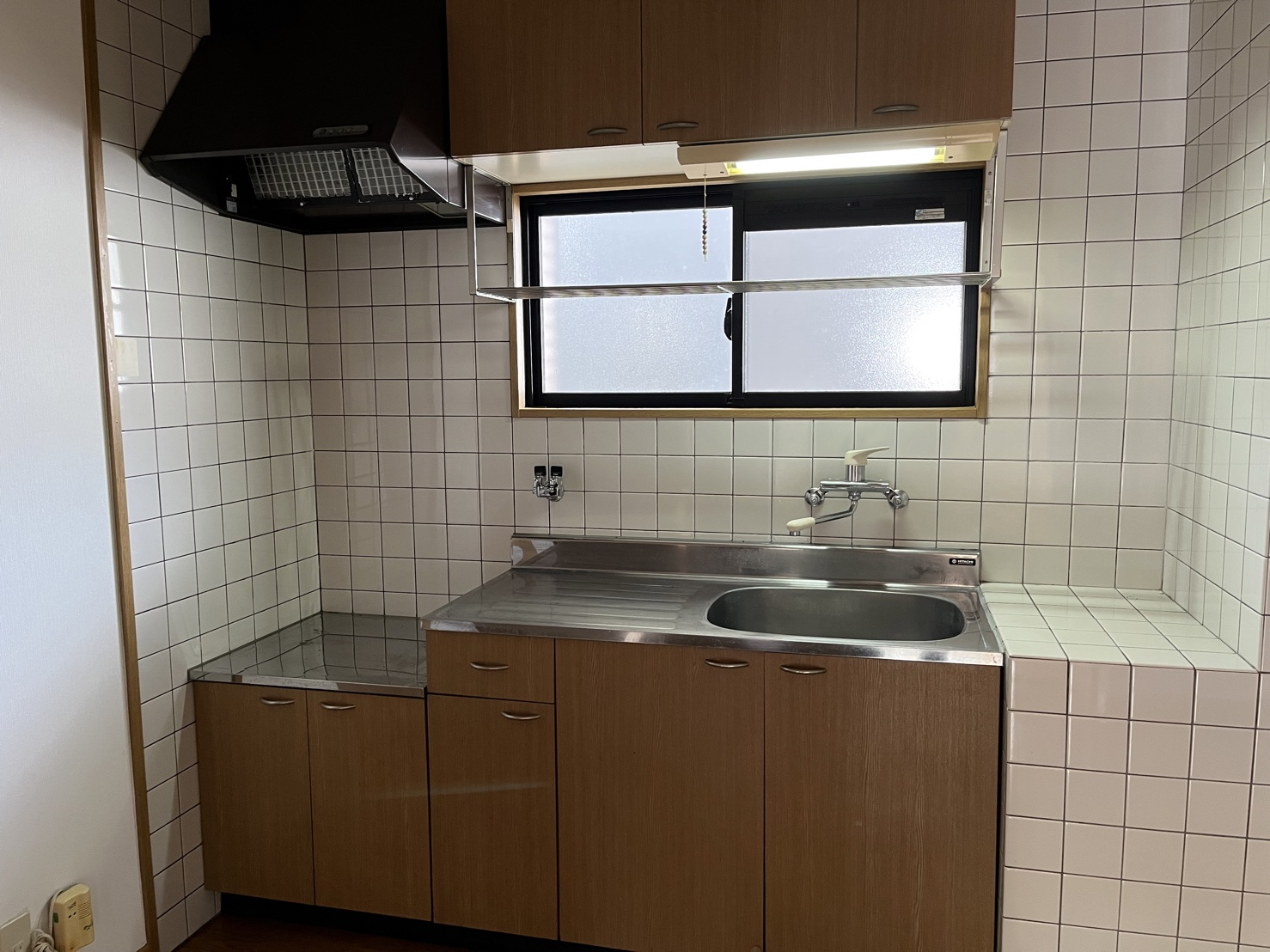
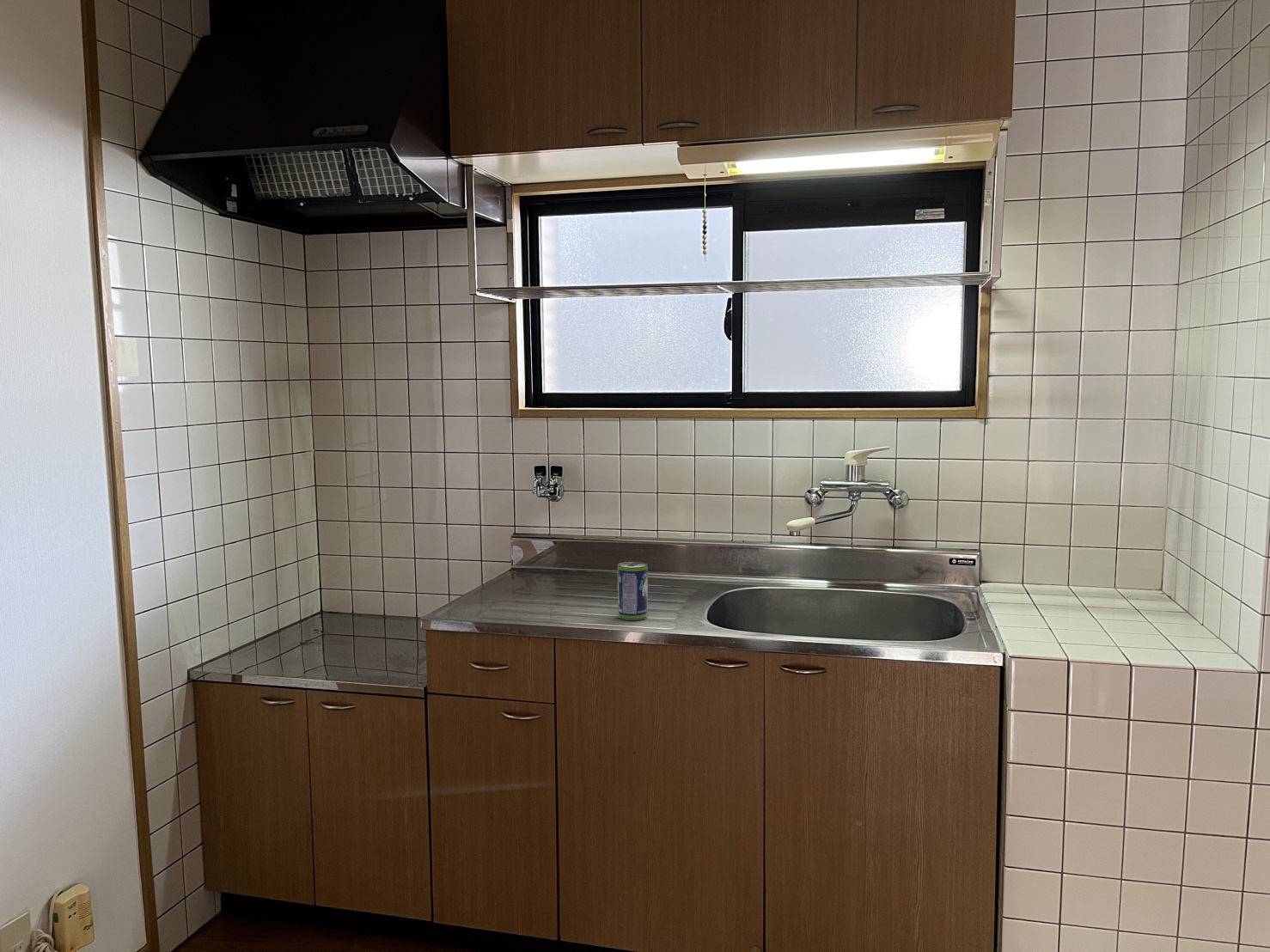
+ beverage can [617,561,649,621]
